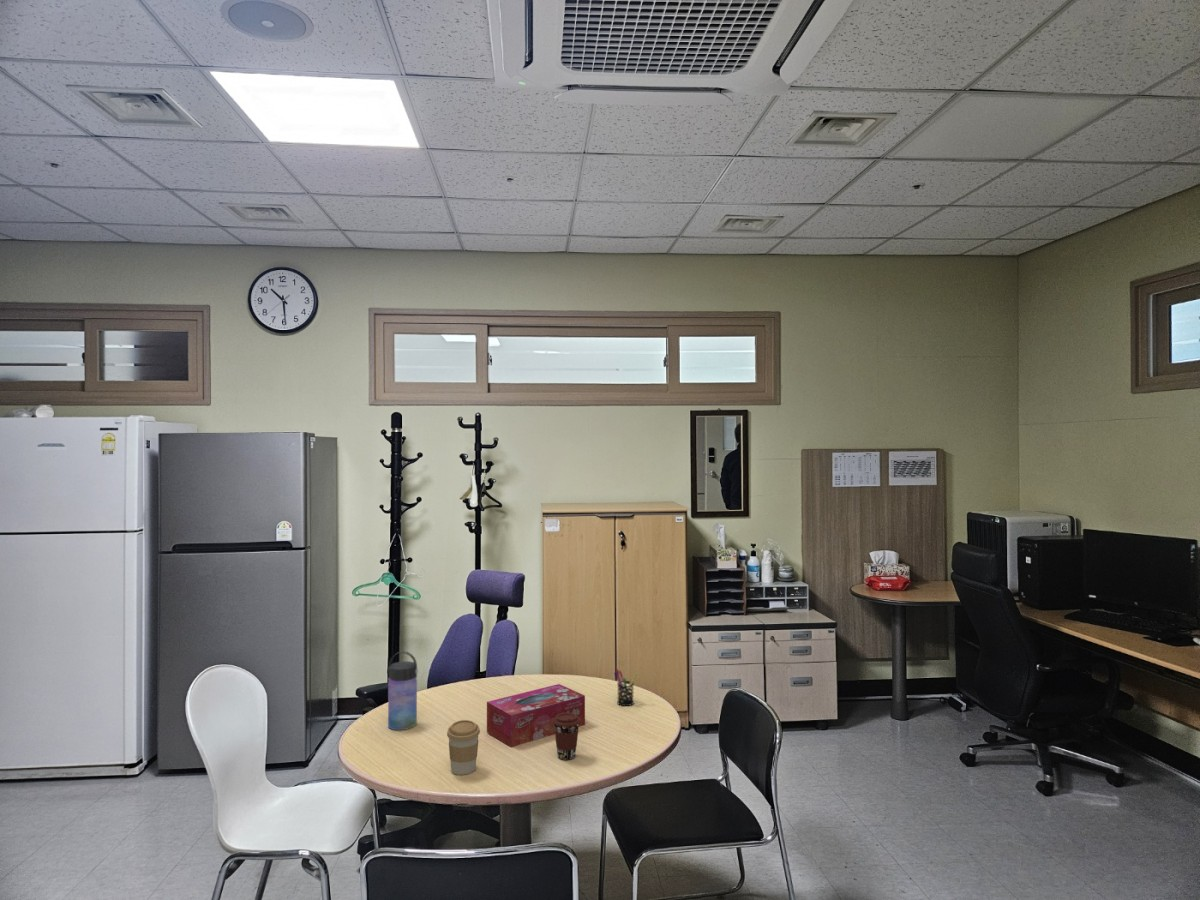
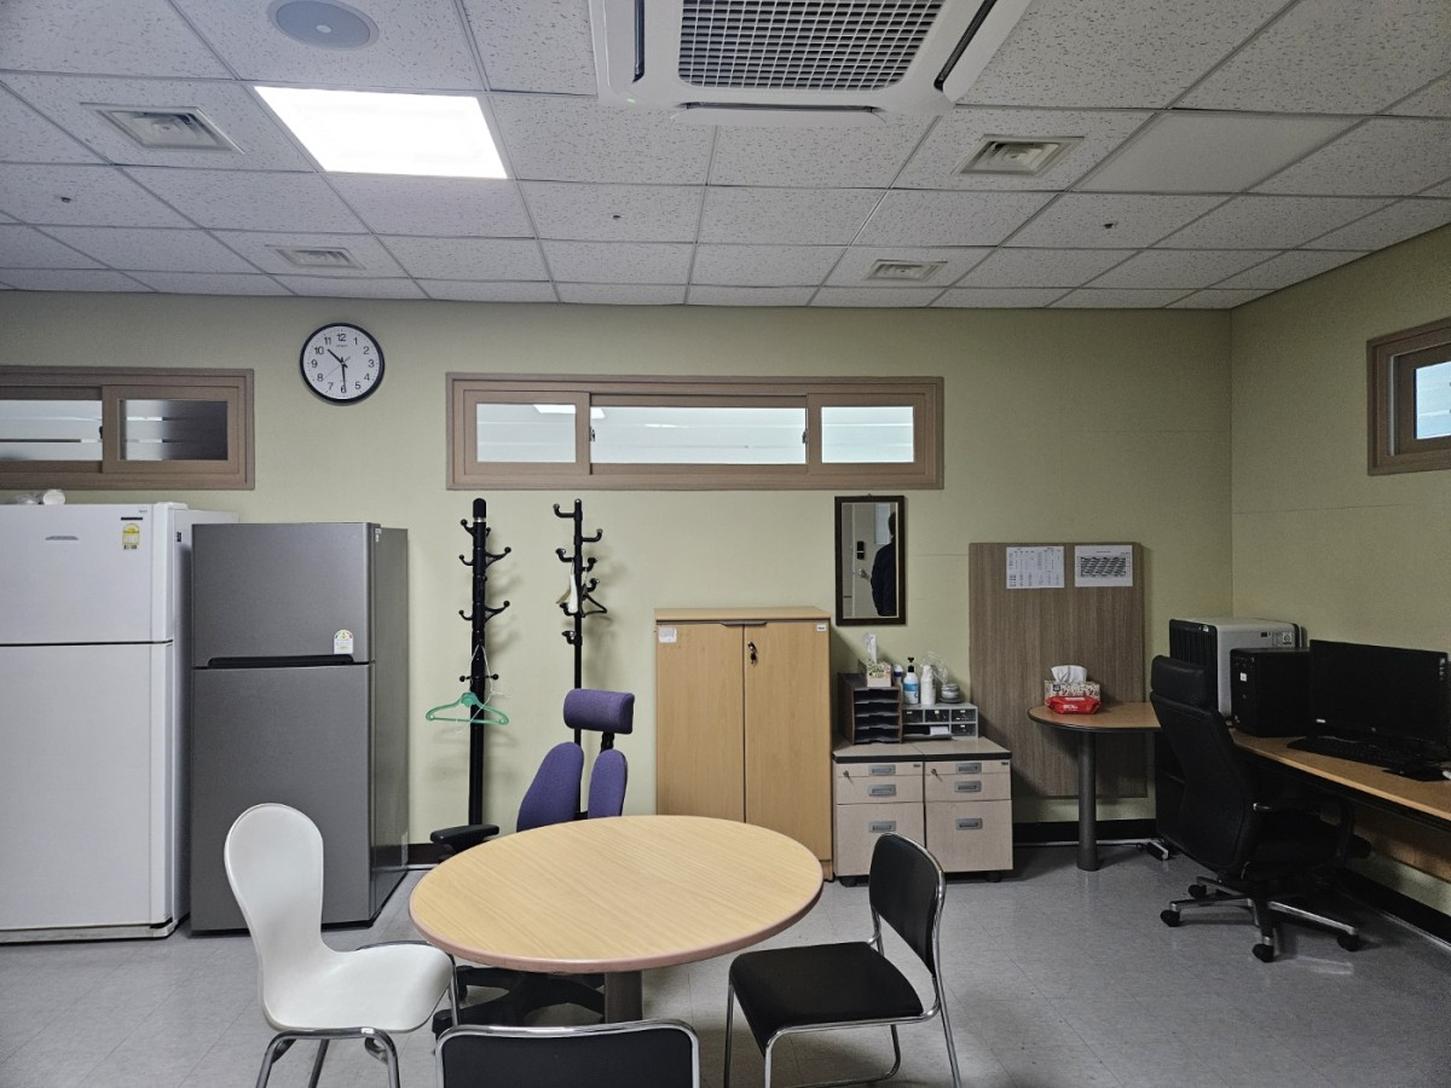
- coffee cup [553,713,580,761]
- pen holder [613,668,638,707]
- tissue box [486,683,586,748]
- water bottle [386,650,419,731]
- coffee cup [446,719,481,776]
